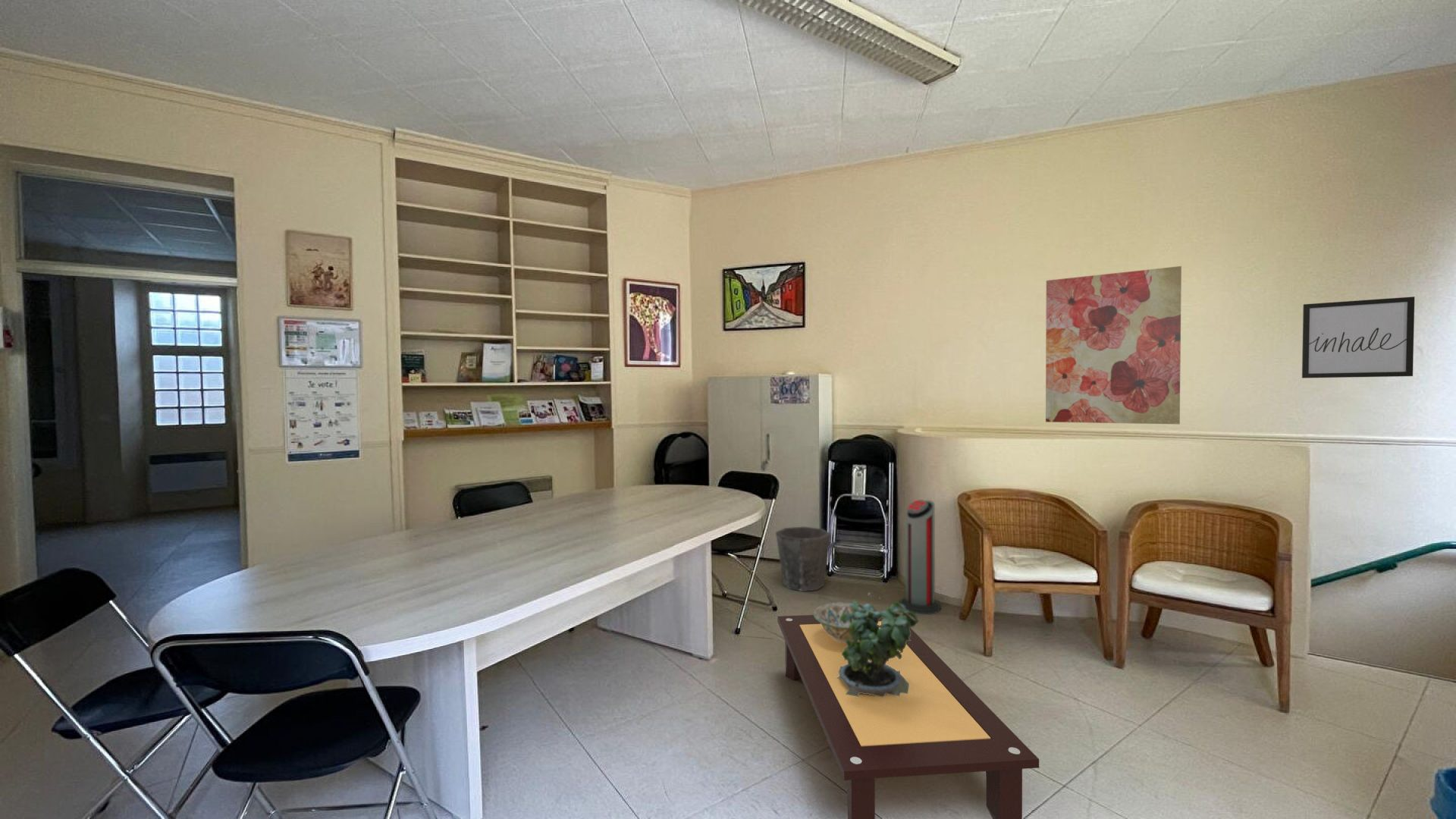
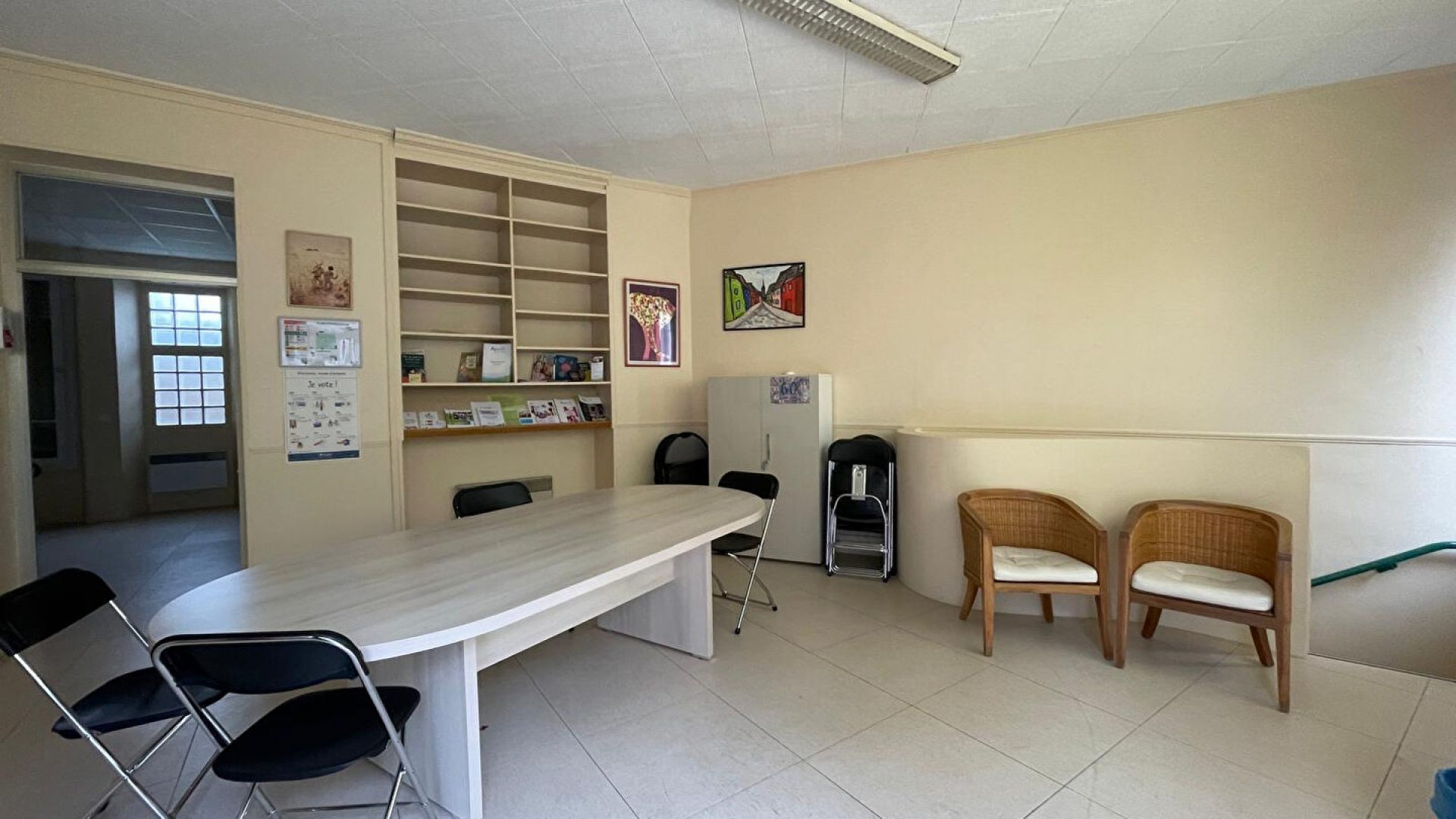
- potted plant [836,592,919,698]
- air purifier [899,499,941,615]
- decorative bowl [813,602,875,643]
- waste bin [775,526,832,592]
- wall art [1045,265,1182,425]
- wall art [1301,296,1415,379]
- coffee table [777,612,1040,819]
